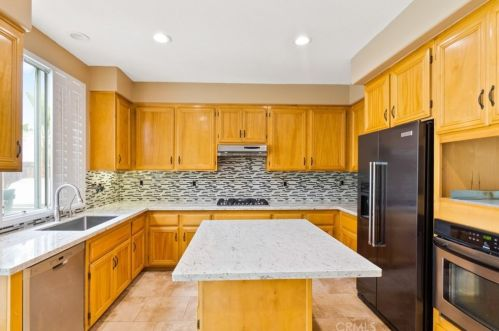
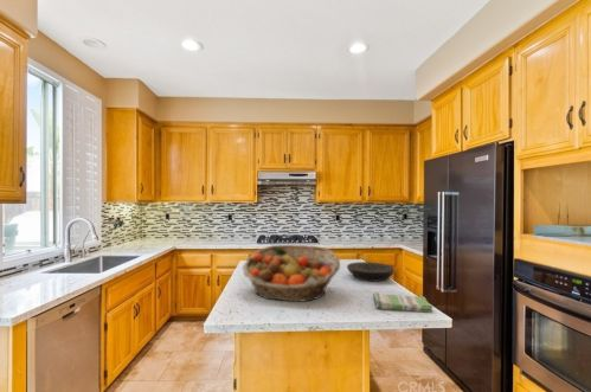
+ dish towel [372,291,433,313]
+ fruit basket [242,244,341,303]
+ plate [346,261,396,282]
